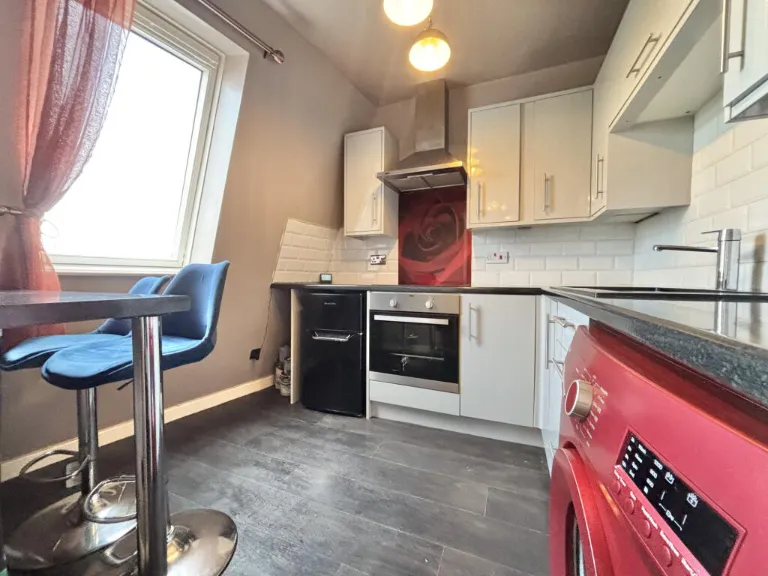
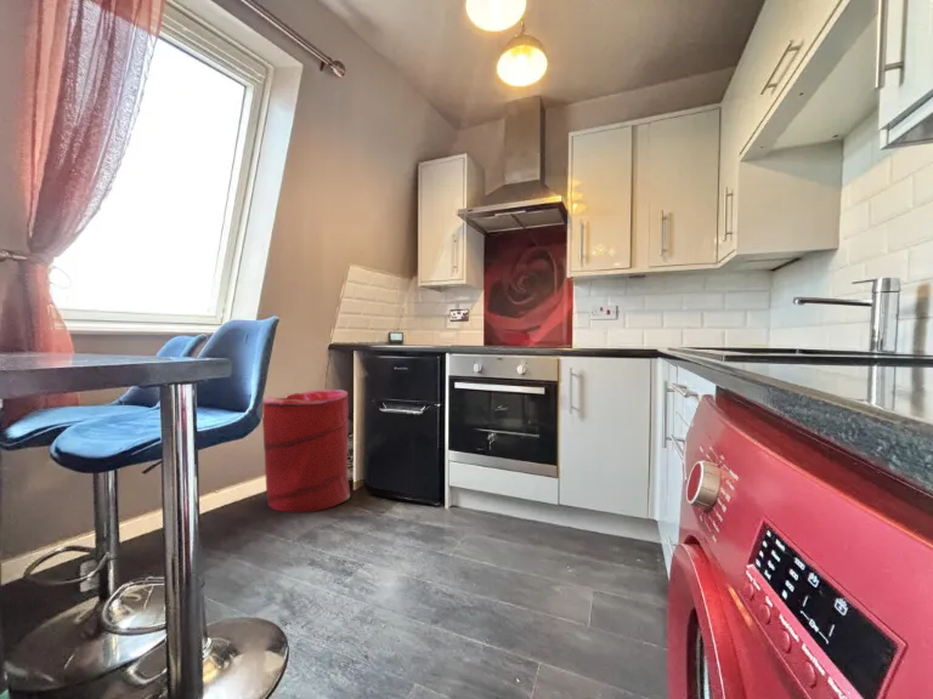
+ laundry hamper [261,388,351,513]
